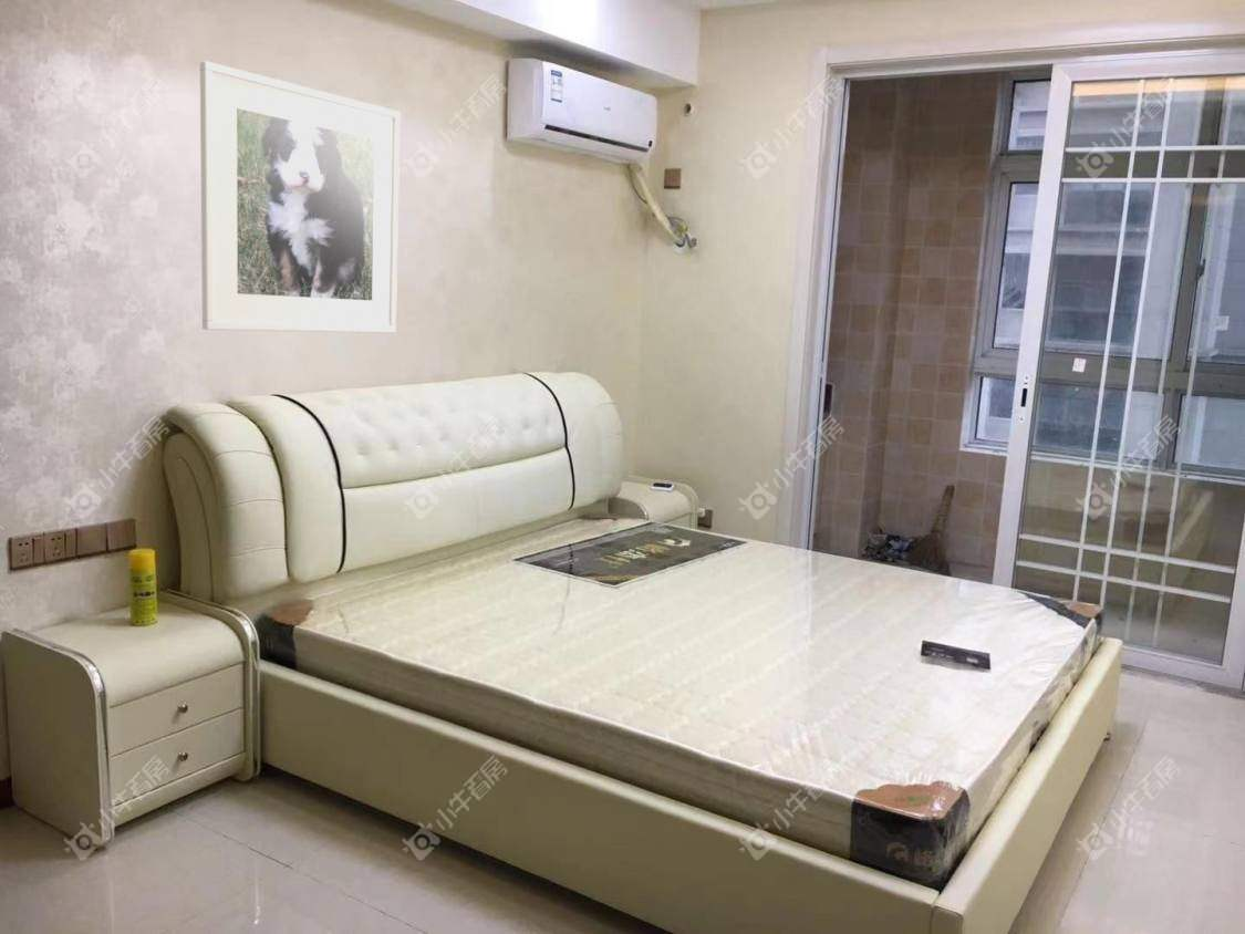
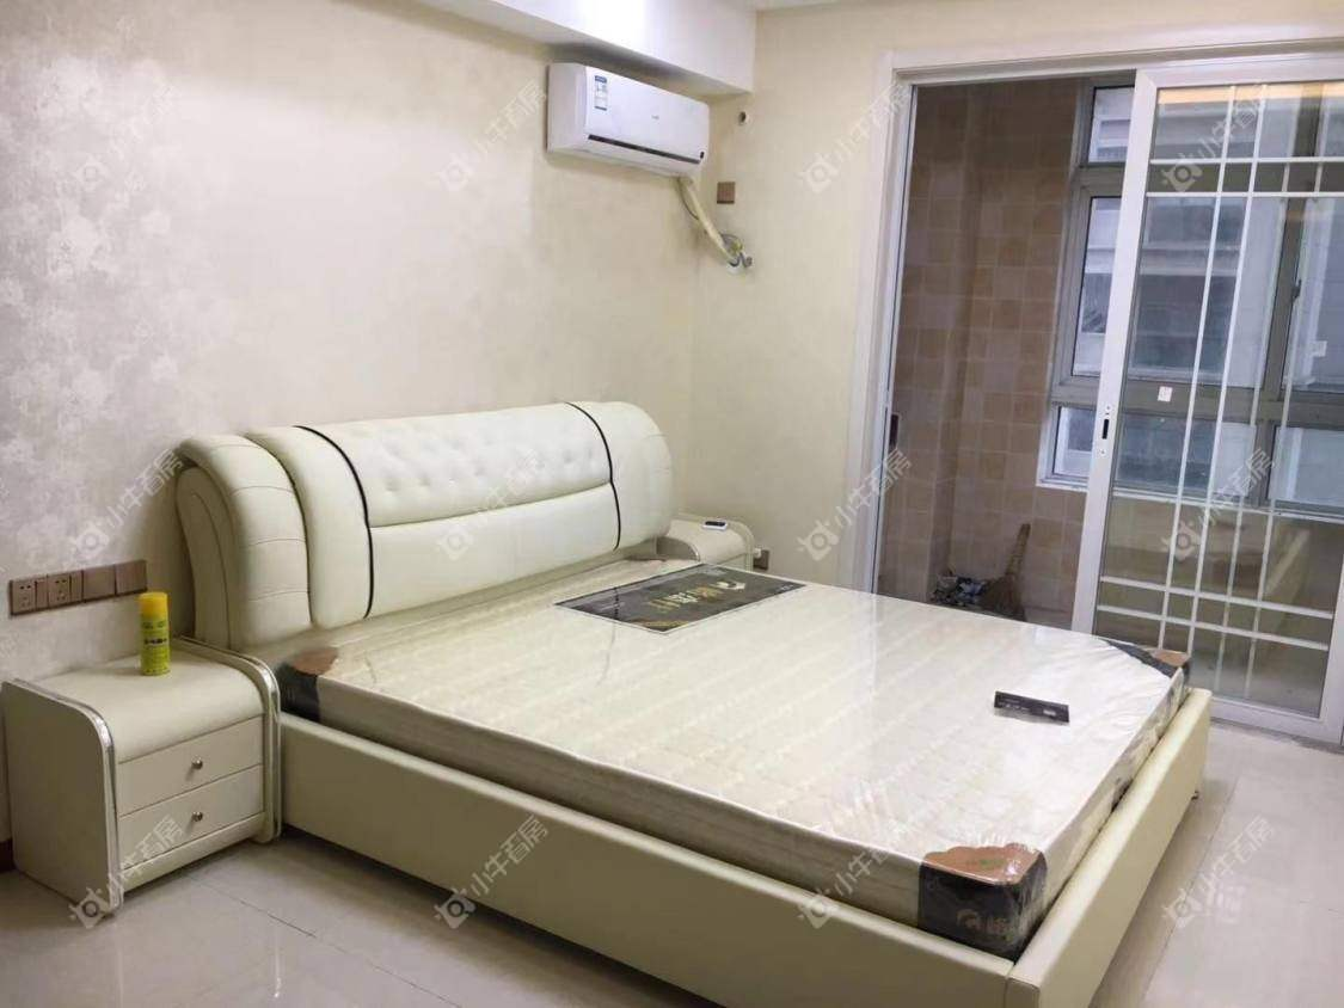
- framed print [199,60,401,334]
